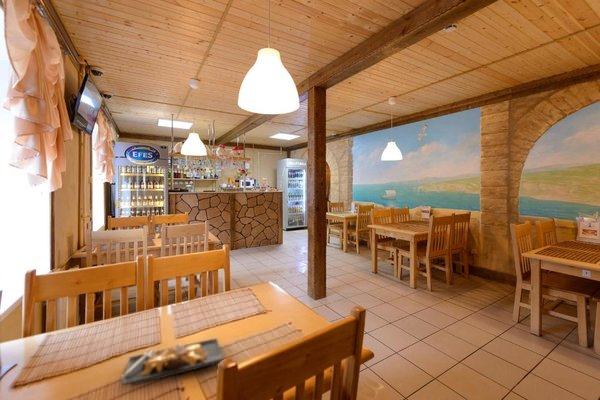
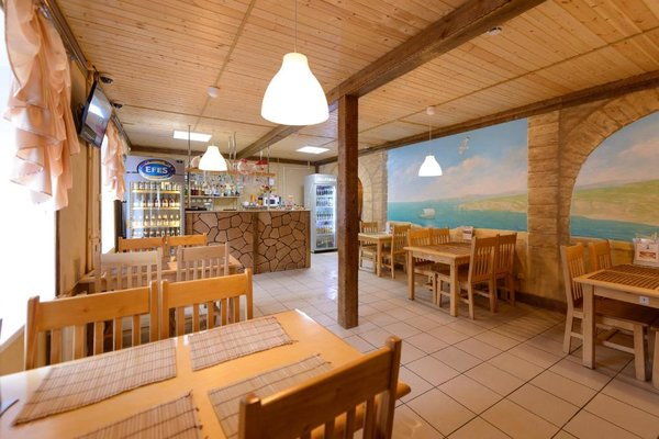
- plate [119,337,224,387]
